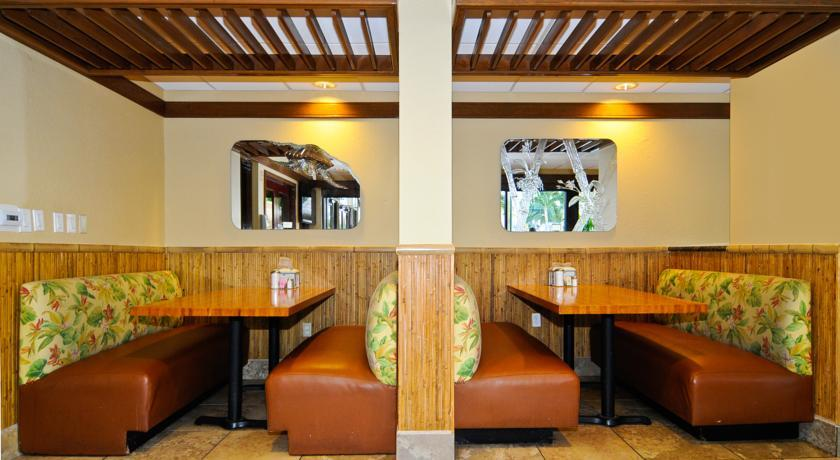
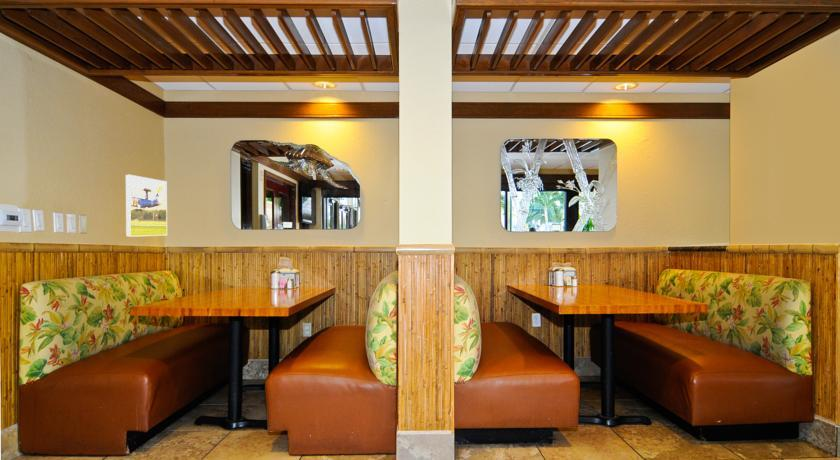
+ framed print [125,174,168,238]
